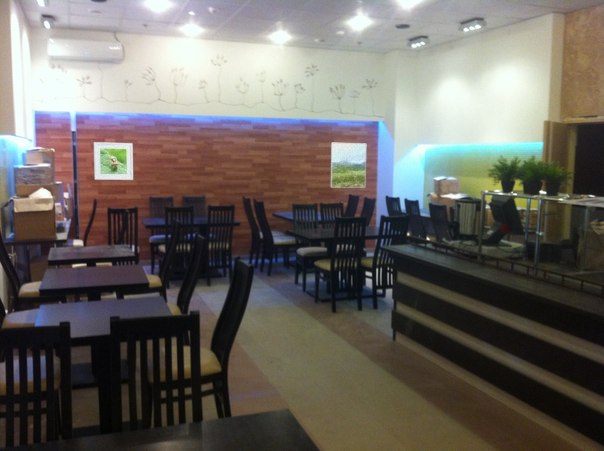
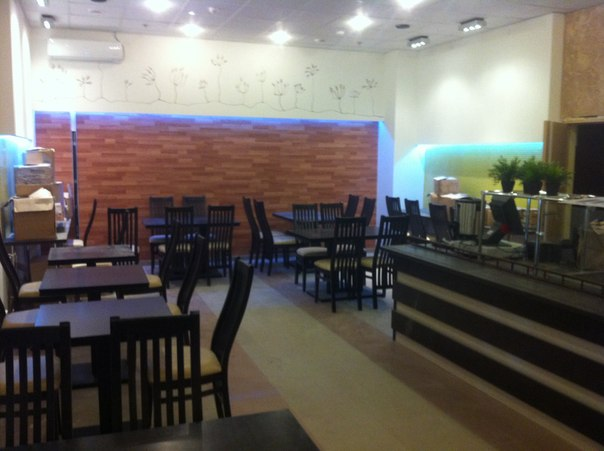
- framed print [93,141,134,181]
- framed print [330,142,367,189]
